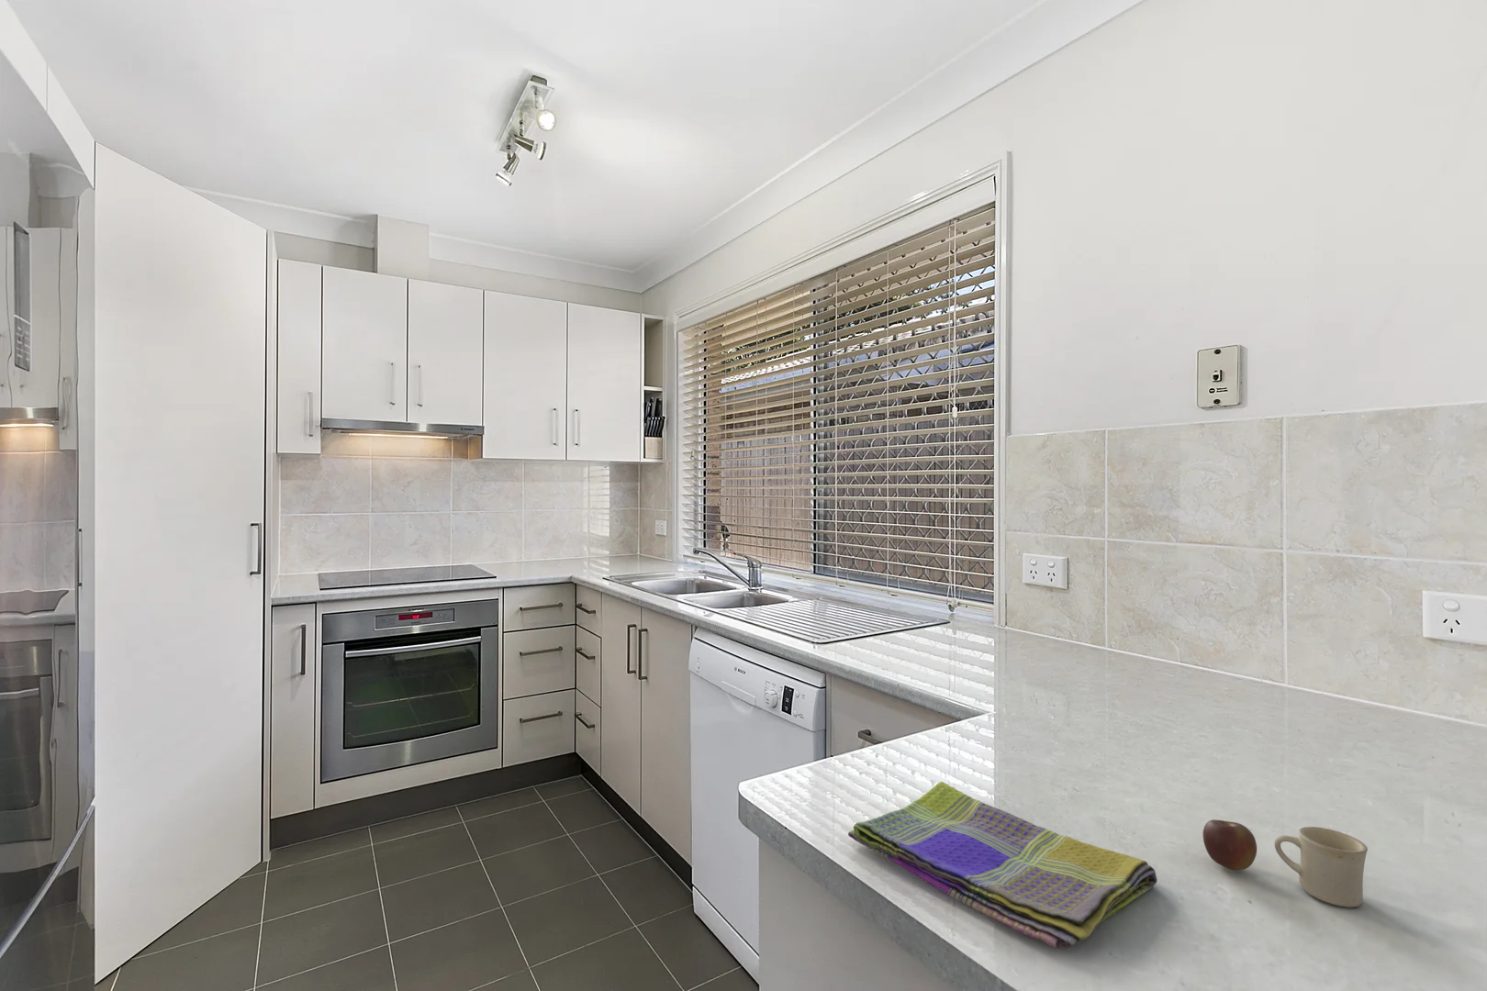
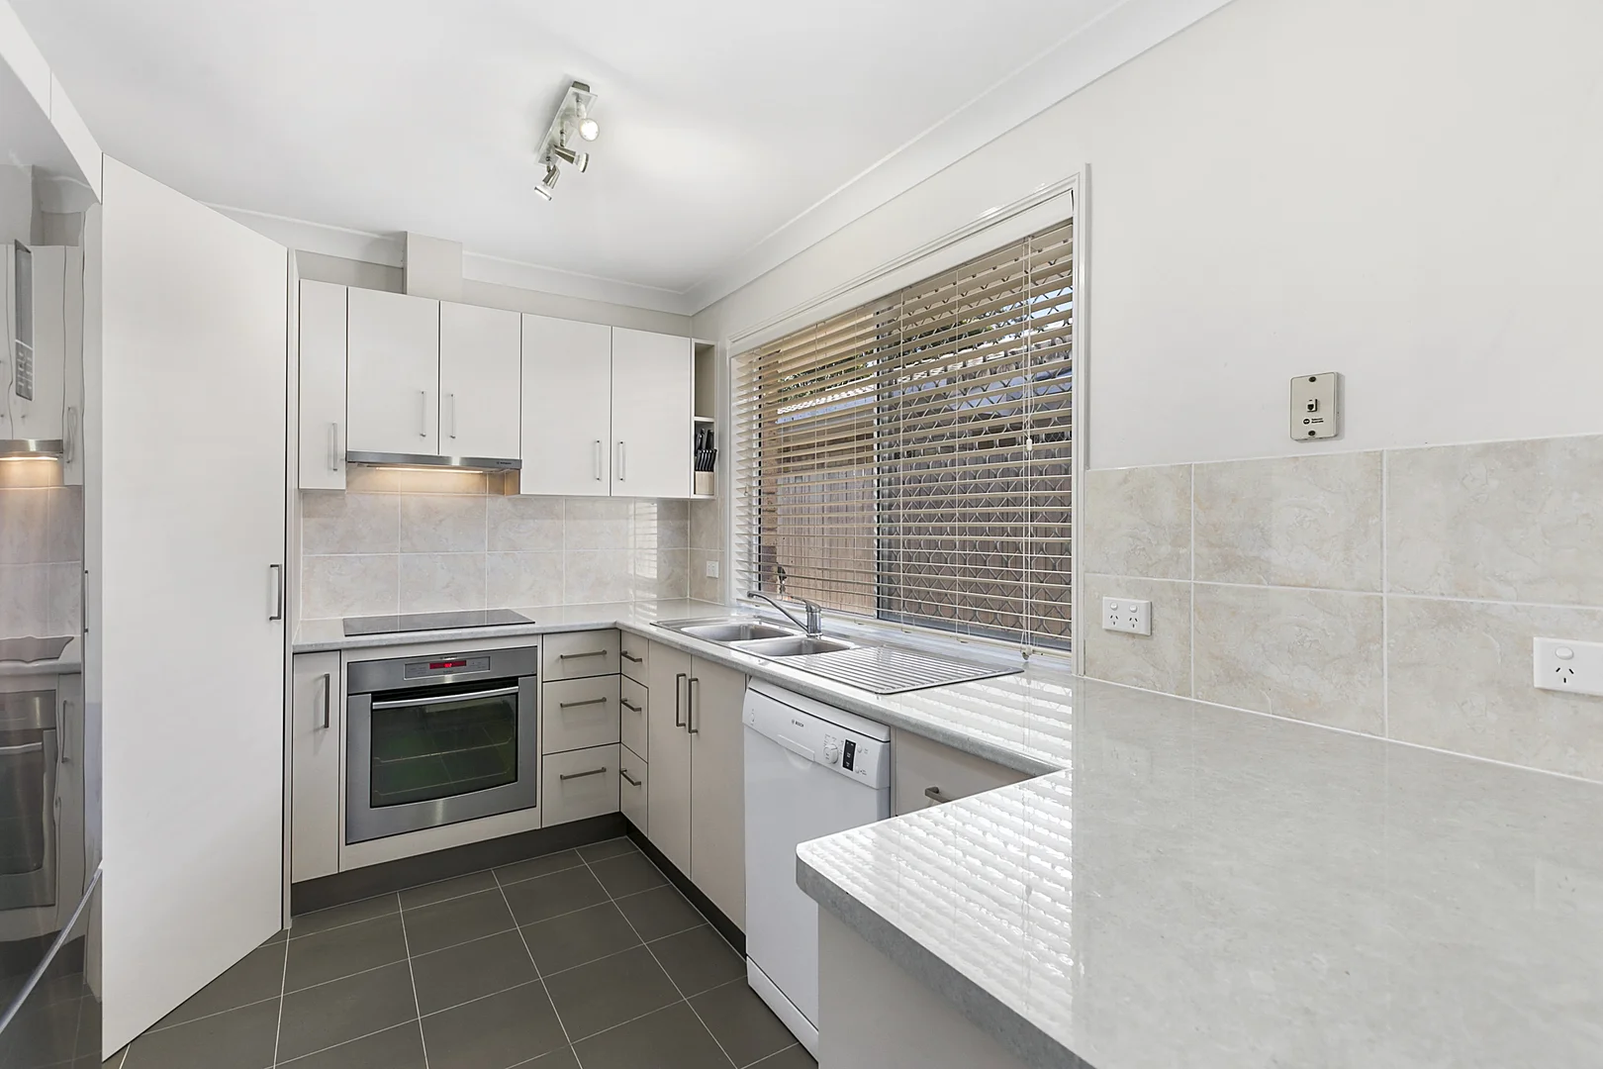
- mug [1203,818,1369,908]
- dish towel [848,781,1158,949]
